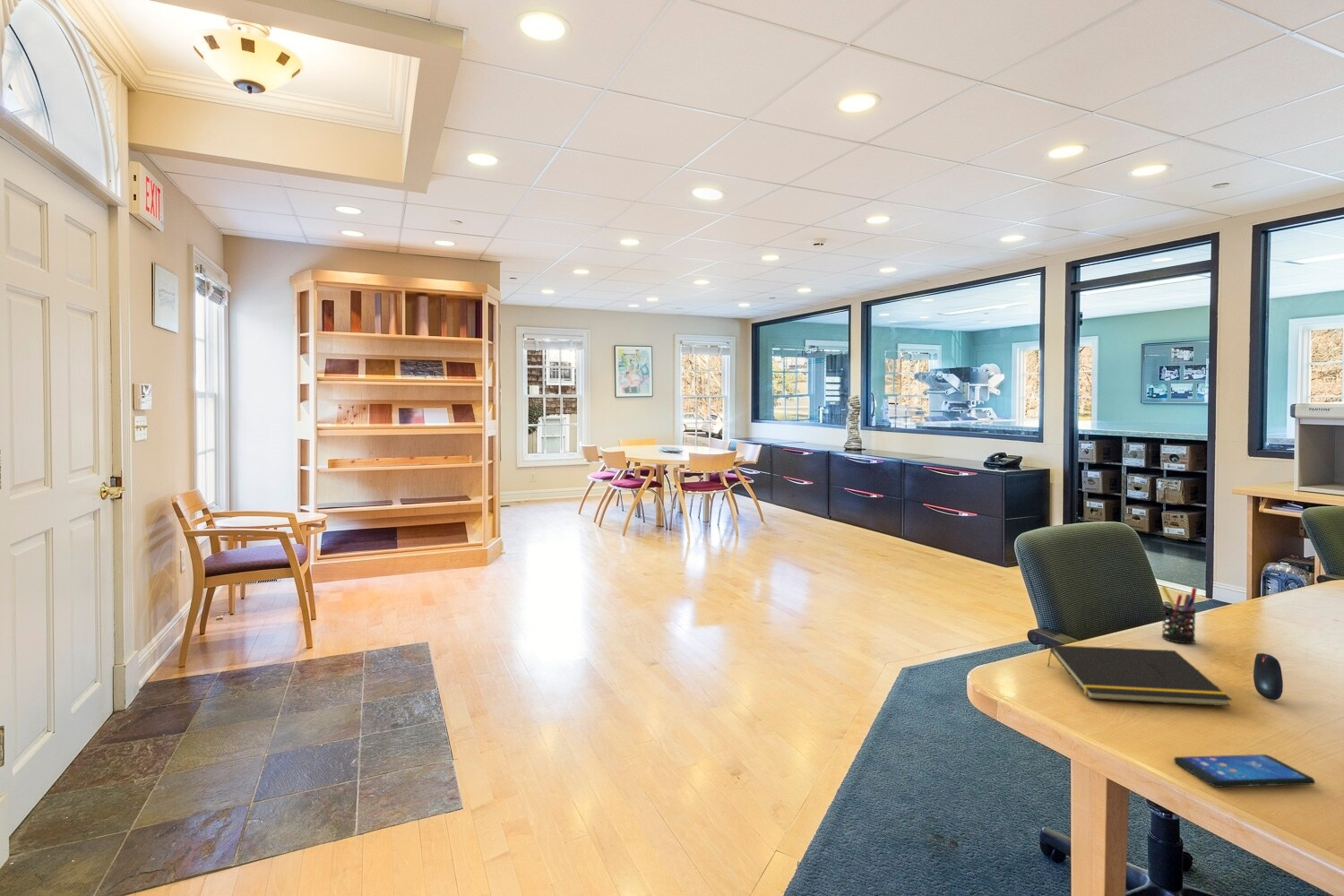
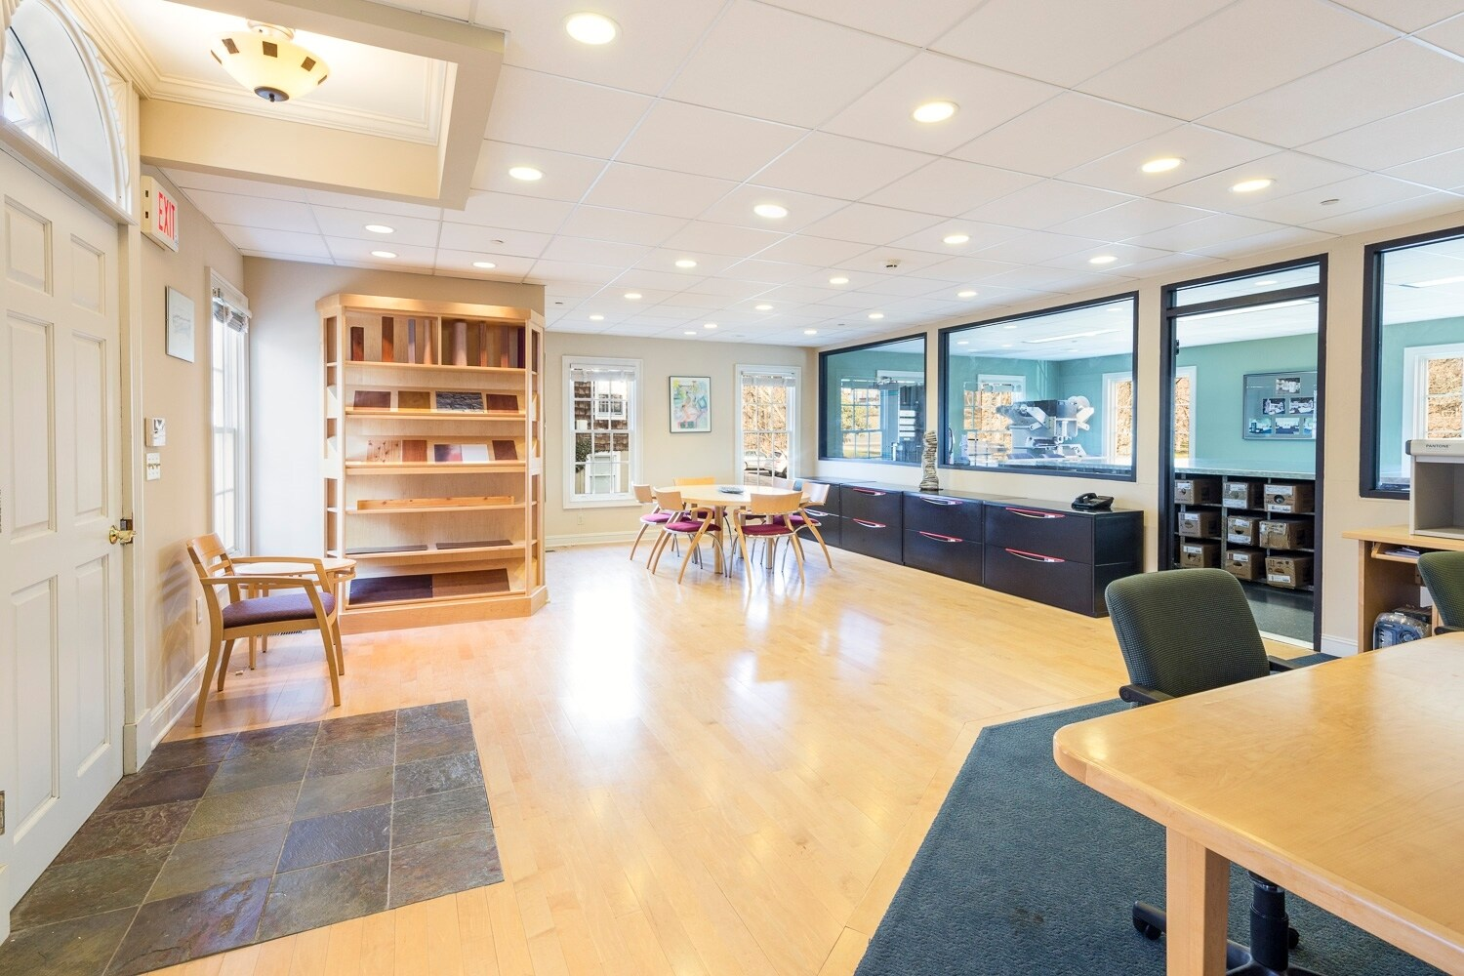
- mouse [1253,652,1284,701]
- smartphone [1173,754,1316,788]
- pen holder [1160,585,1198,644]
- notepad [1047,644,1233,707]
